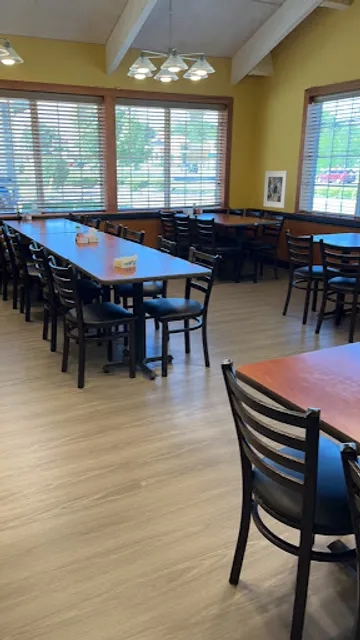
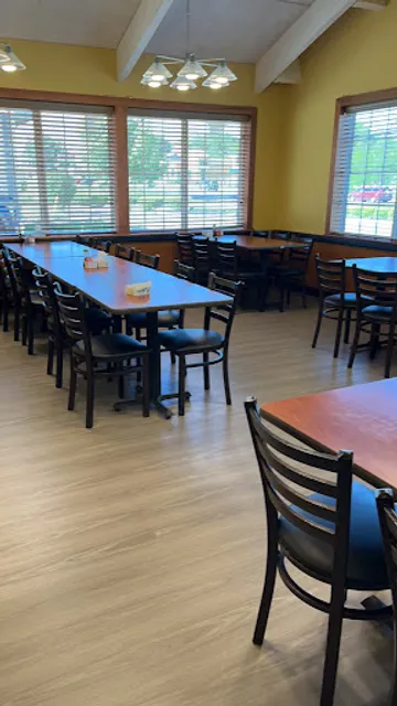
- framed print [262,170,289,209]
